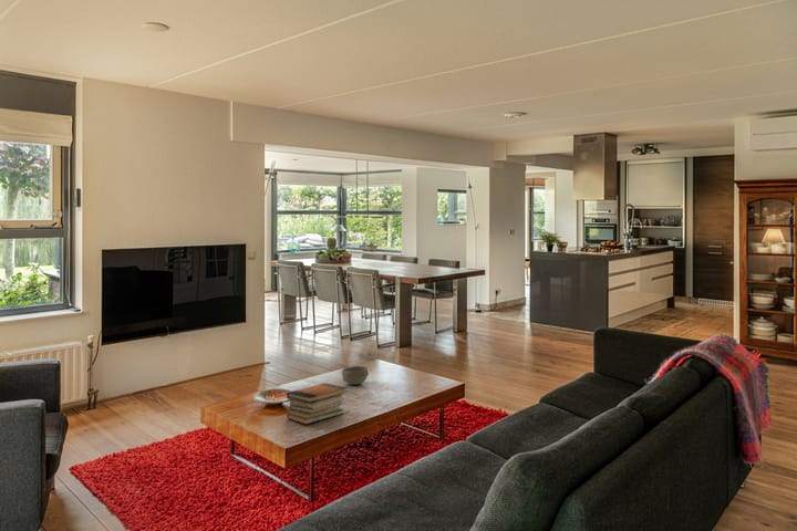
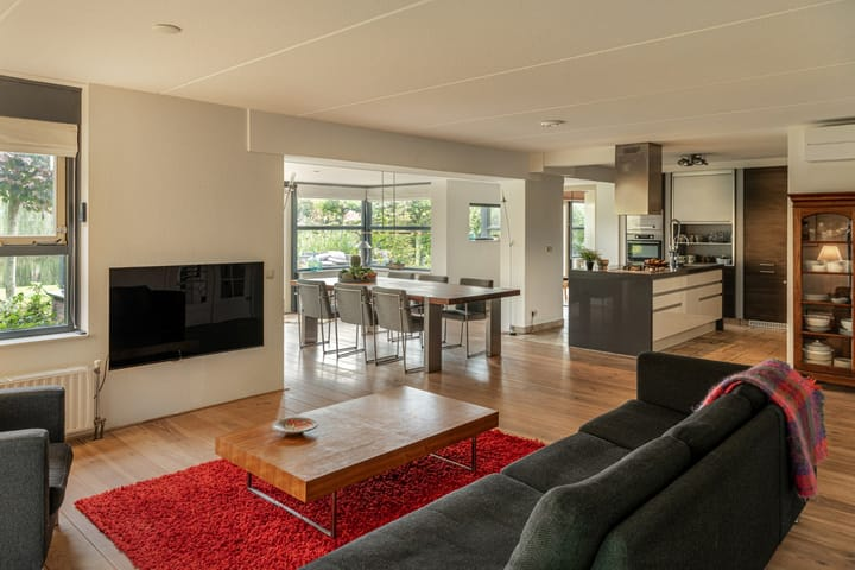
- bowl [341,365,370,386]
- book stack [286,382,349,426]
